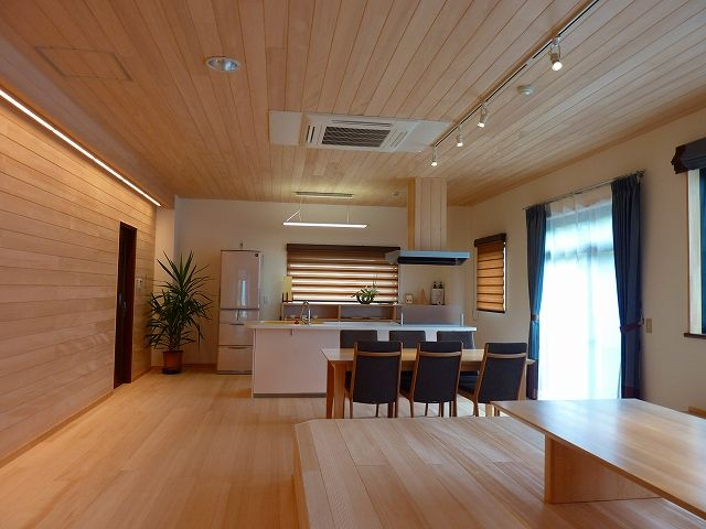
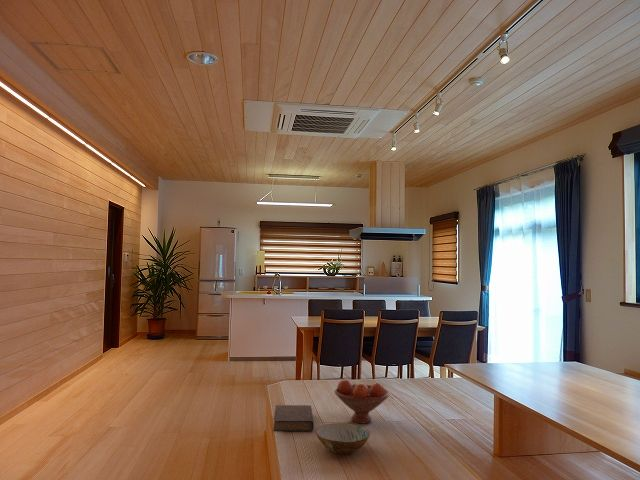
+ book [273,404,315,432]
+ fruit bowl [334,379,390,424]
+ bowl [315,422,371,455]
